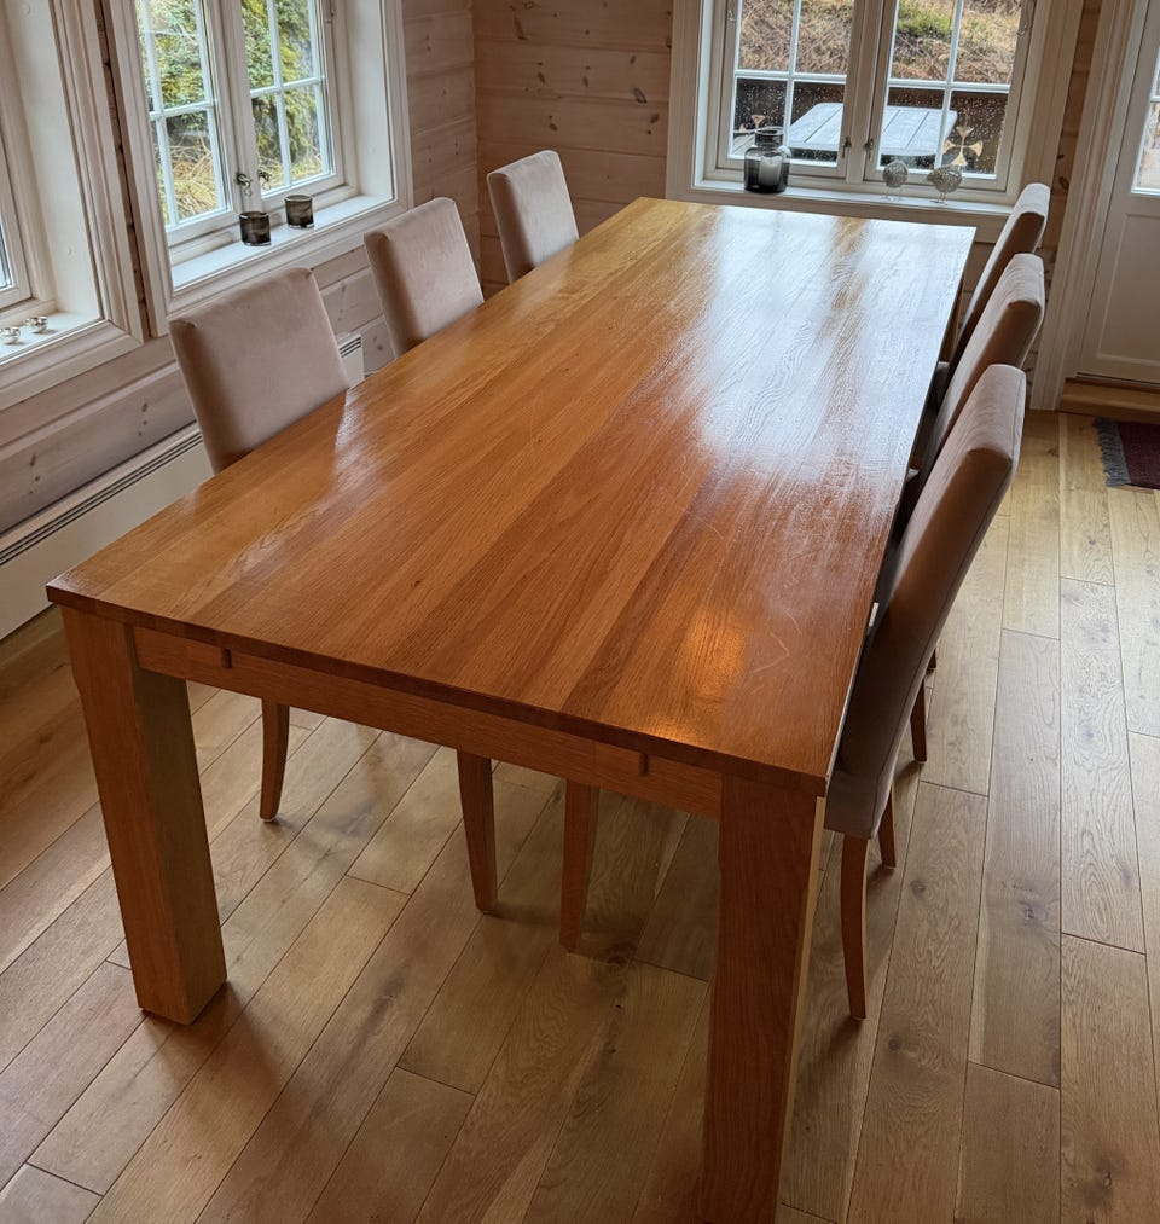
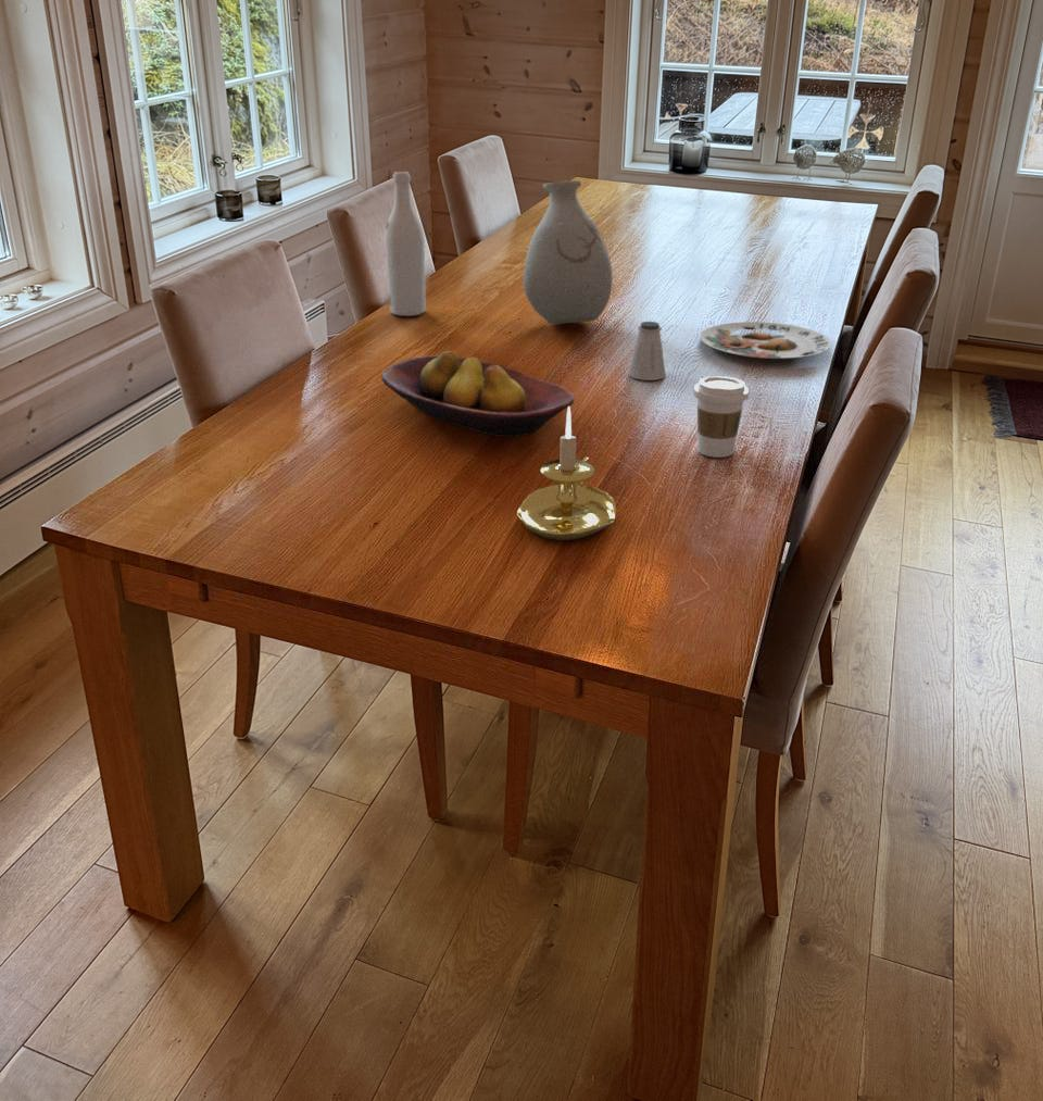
+ coffee cup [692,375,750,459]
+ vase [523,179,614,325]
+ plate [699,321,833,360]
+ wine bottle [384,171,426,317]
+ candle holder [516,406,617,541]
+ fruit bowl [380,350,576,438]
+ saltshaker [628,321,667,381]
